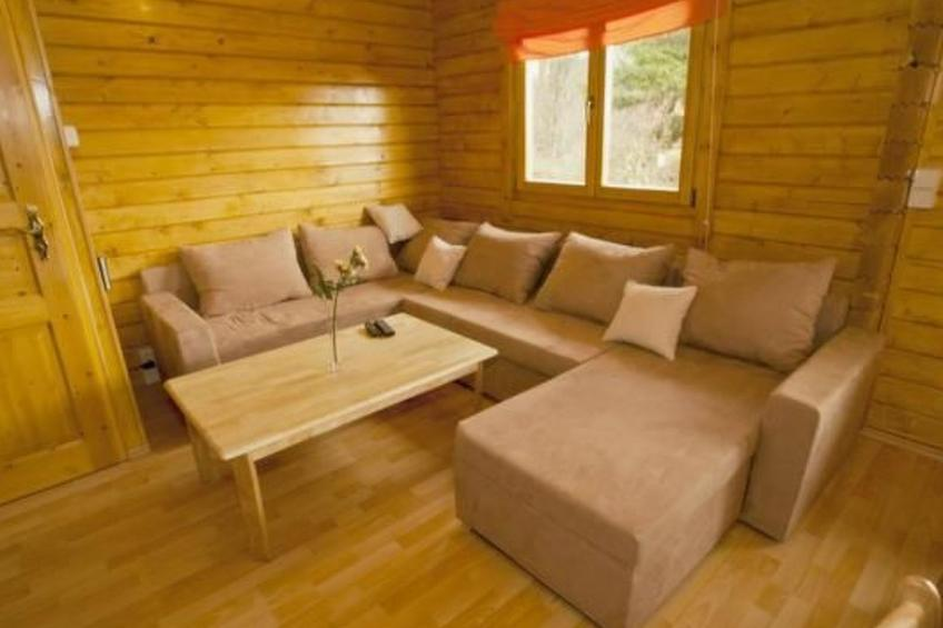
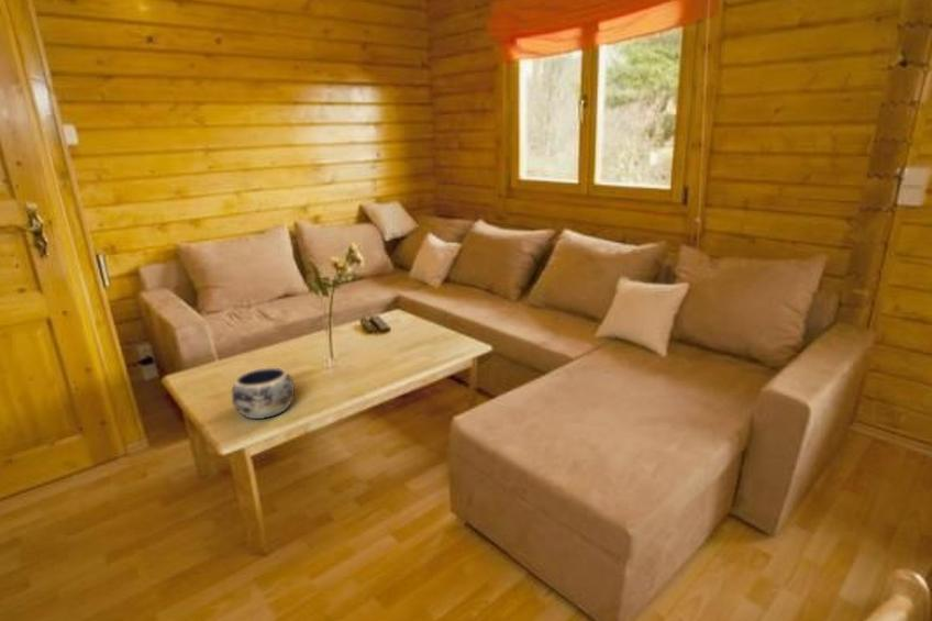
+ decorative bowl [231,366,296,420]
